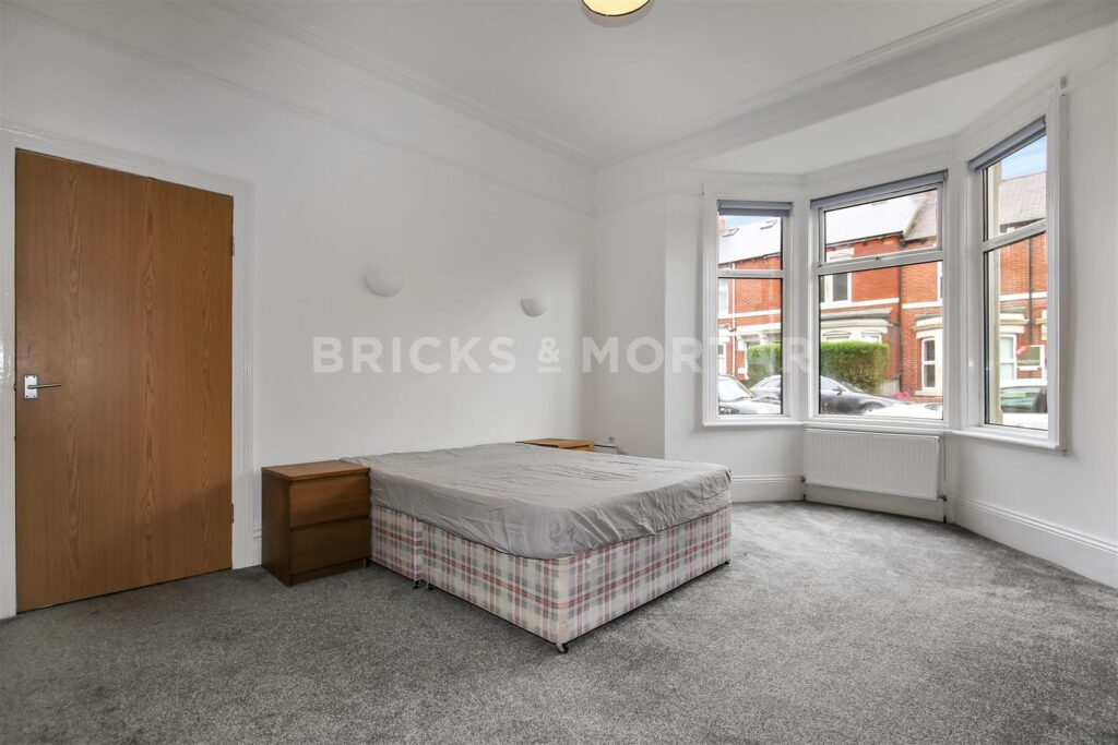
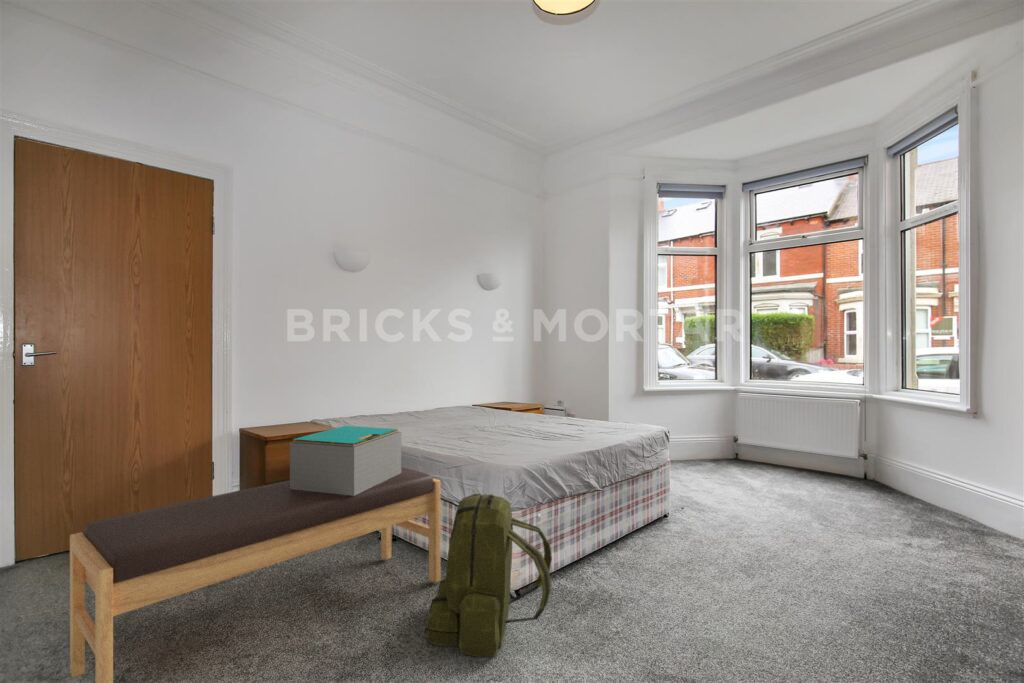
+ decorative box [289,425,402,496]
+ bench [69,466,441,683]
+ backpack [424,493,553,658]
